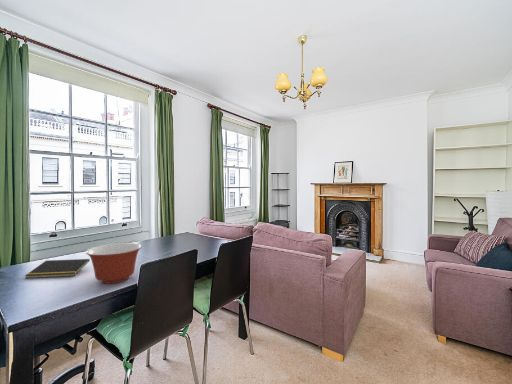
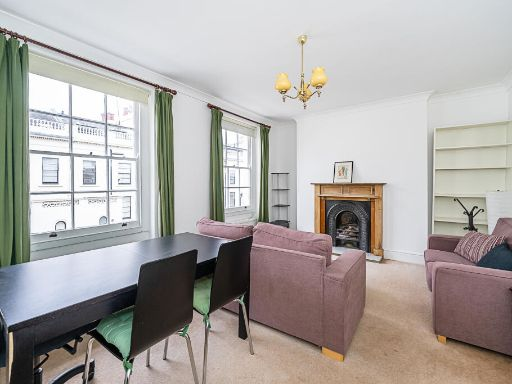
- notepad [24,258,91,279]
- mixing bowl [85,242,143,285]
